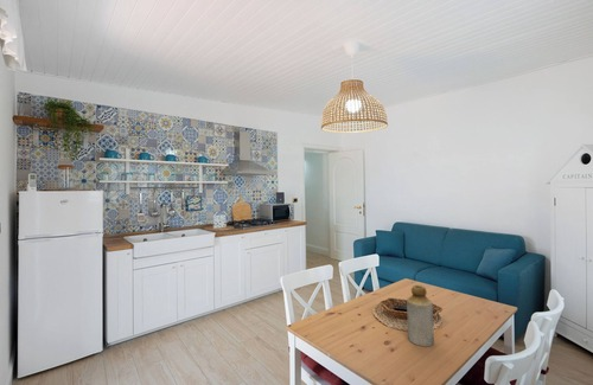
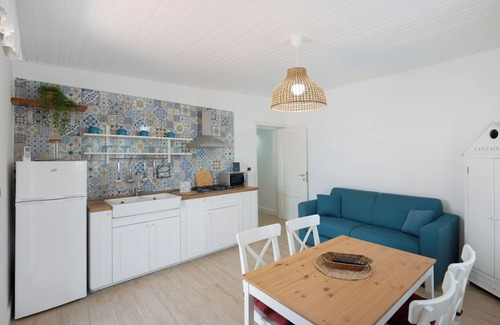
- bottle [406,284,435,347]
